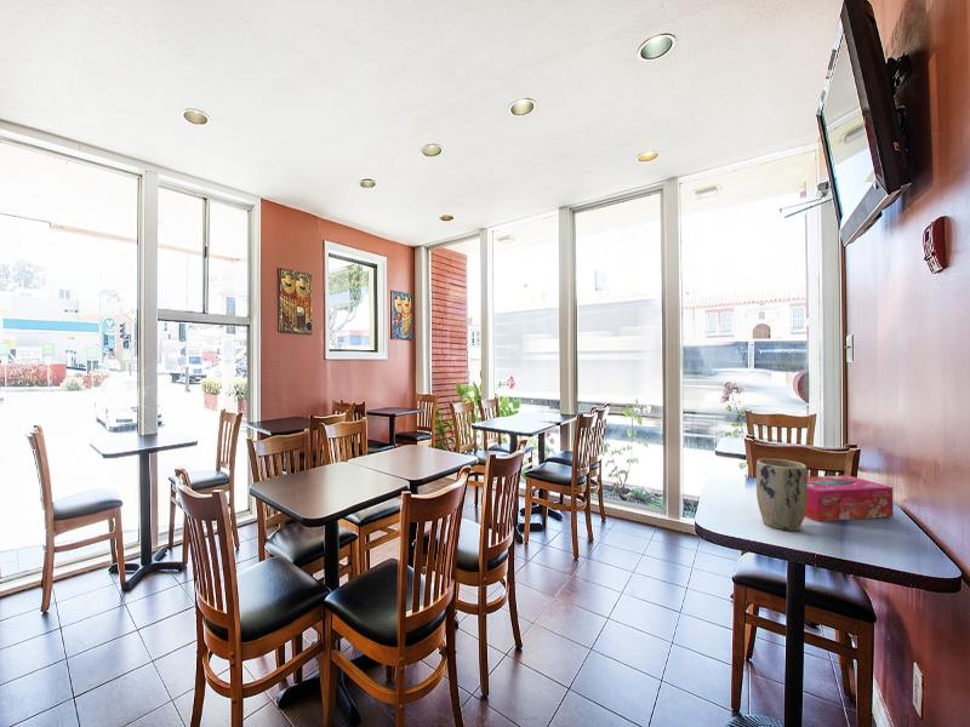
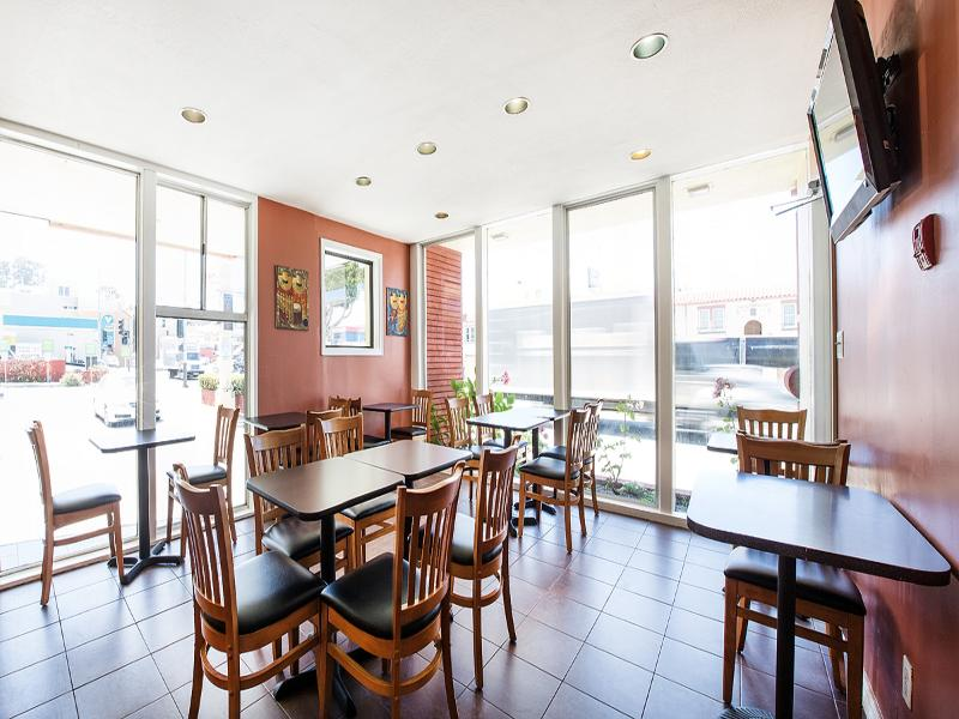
- tissue box [804,474,895,522]
- plant pot [755,458,809,532]
